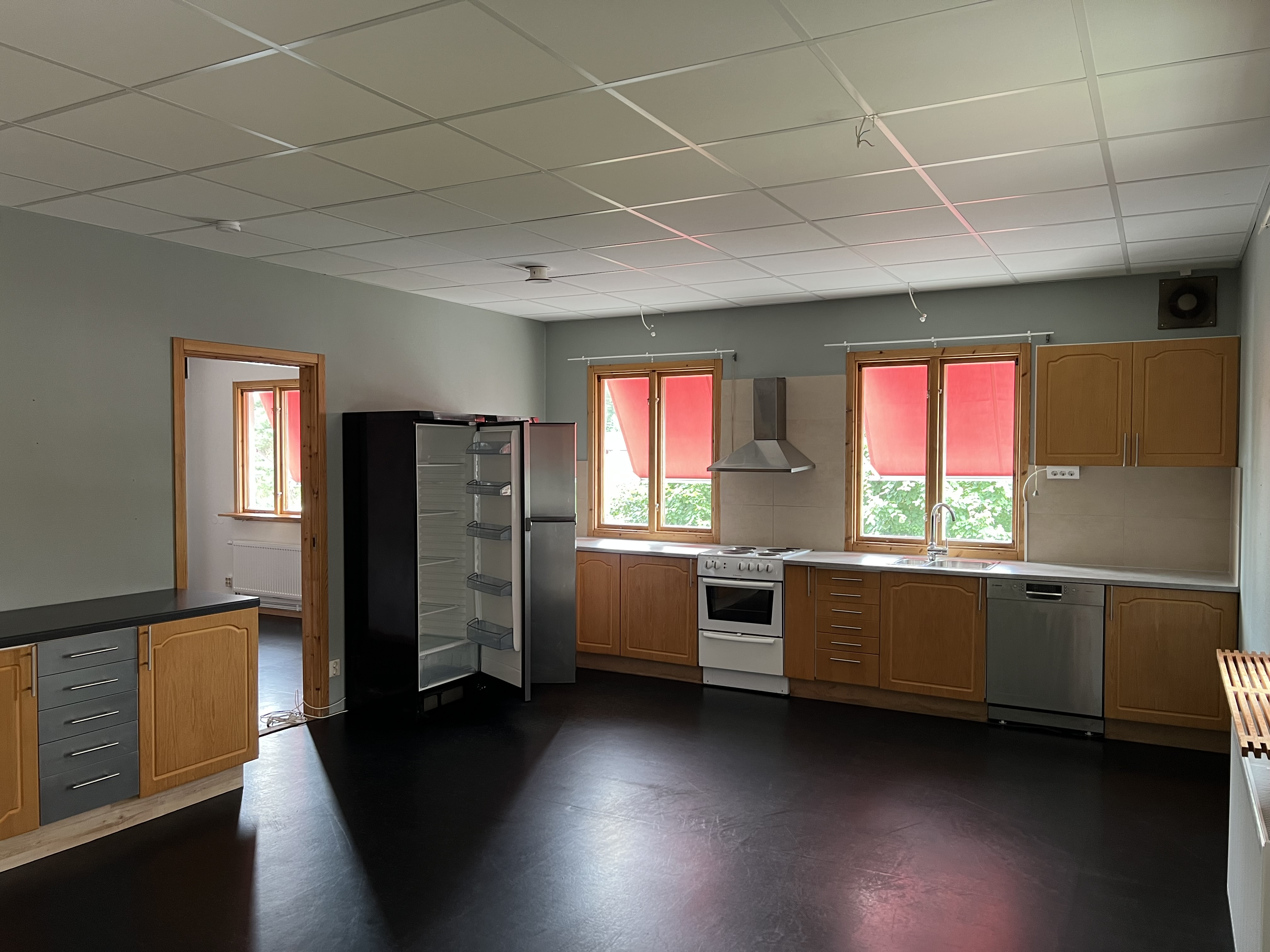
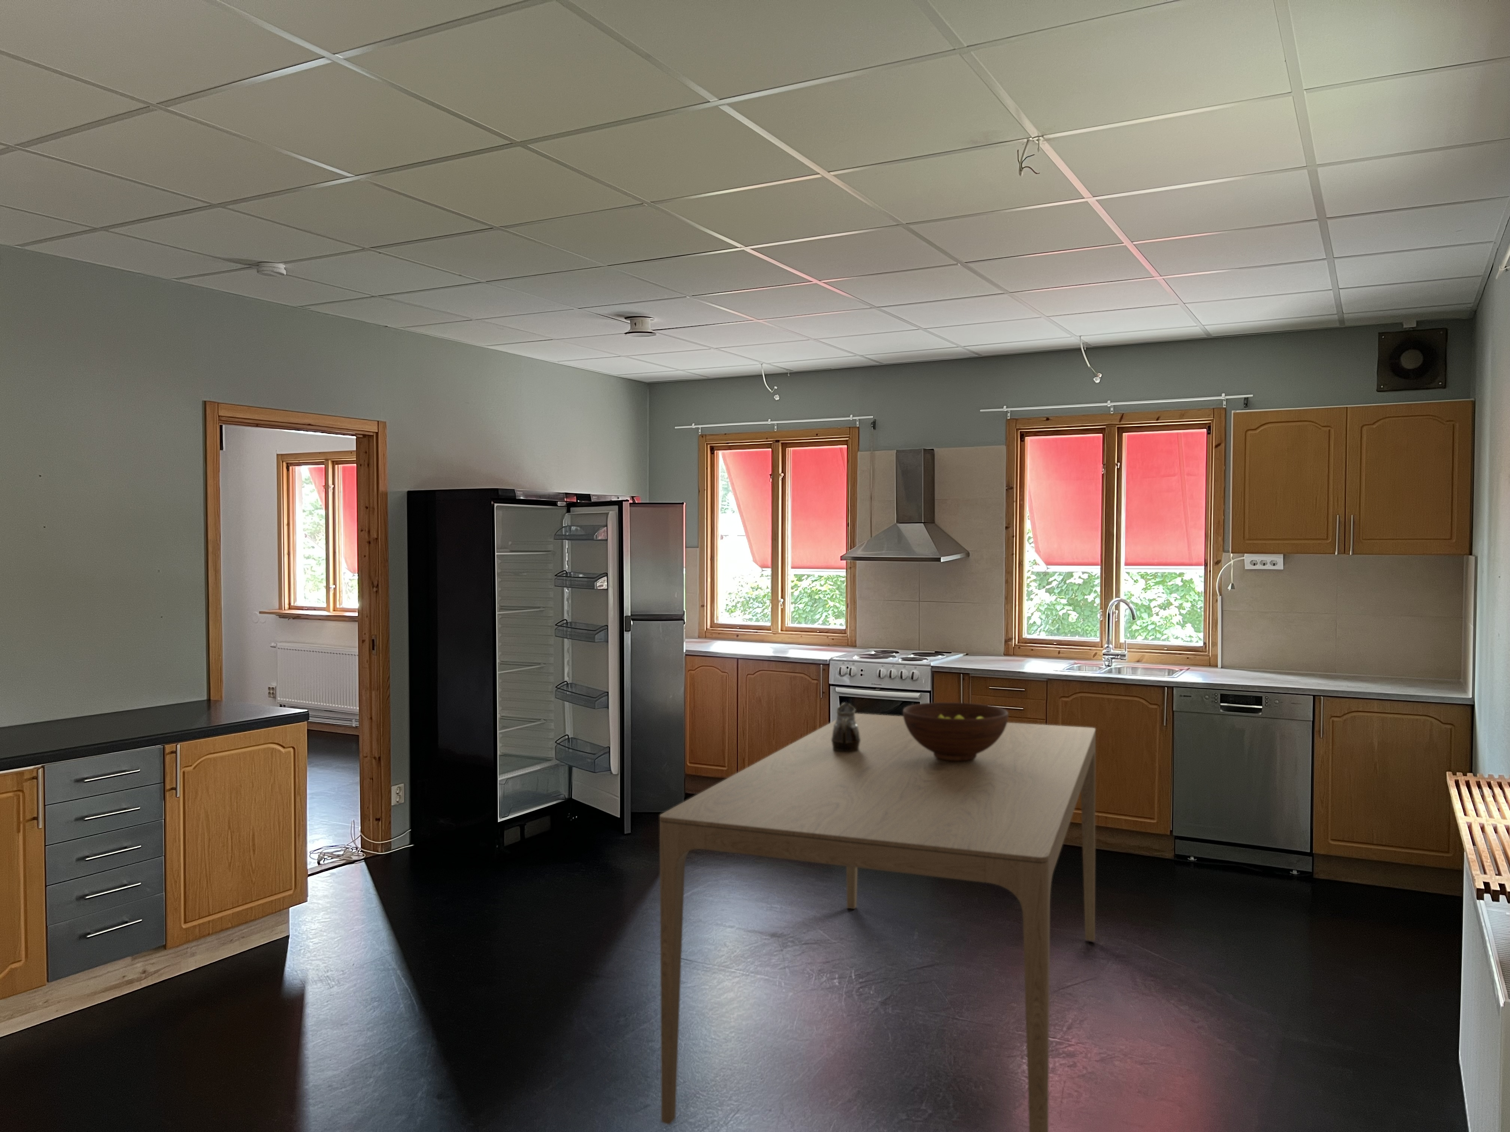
+ dining table [659,712,1096,1132]
+ pitcher [831,703,861,751]
+ fruit bowl [902,702,1008,761]
